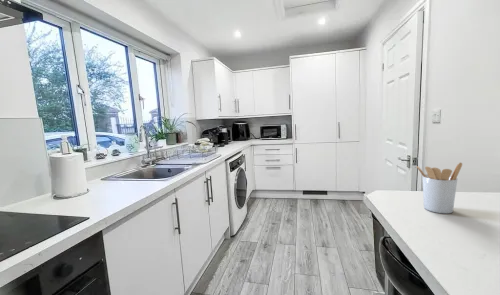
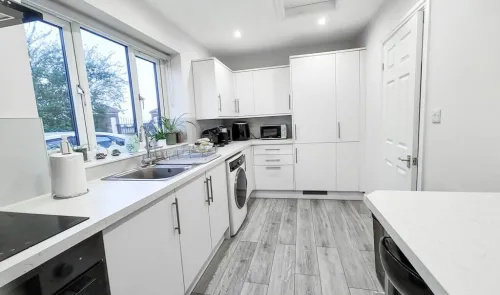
- utensil holder [415,161,463,214]
